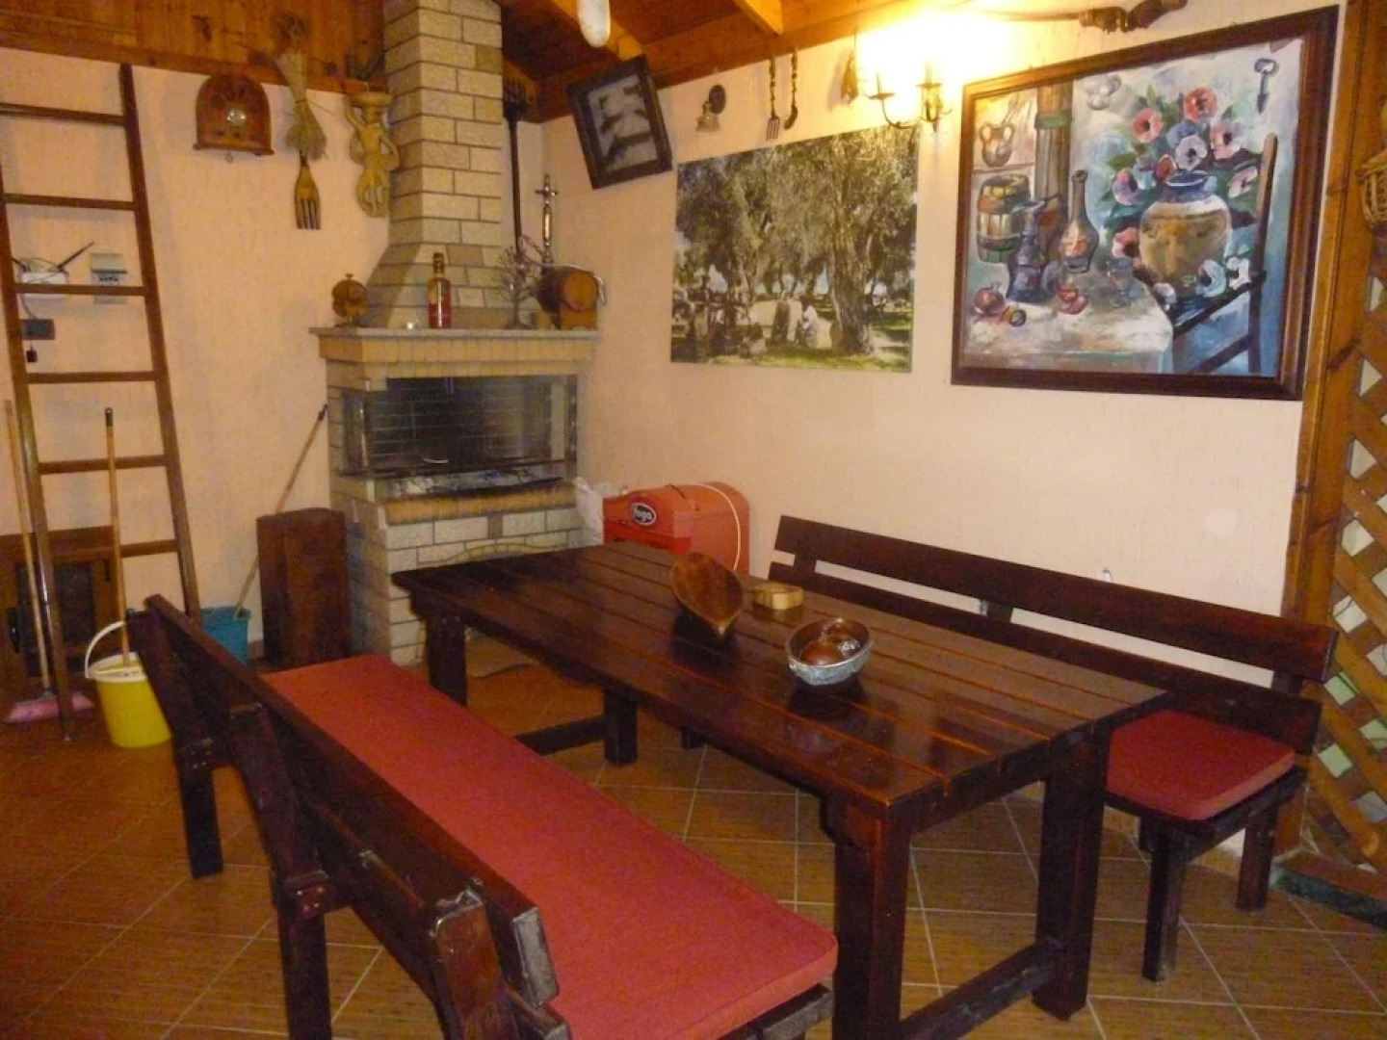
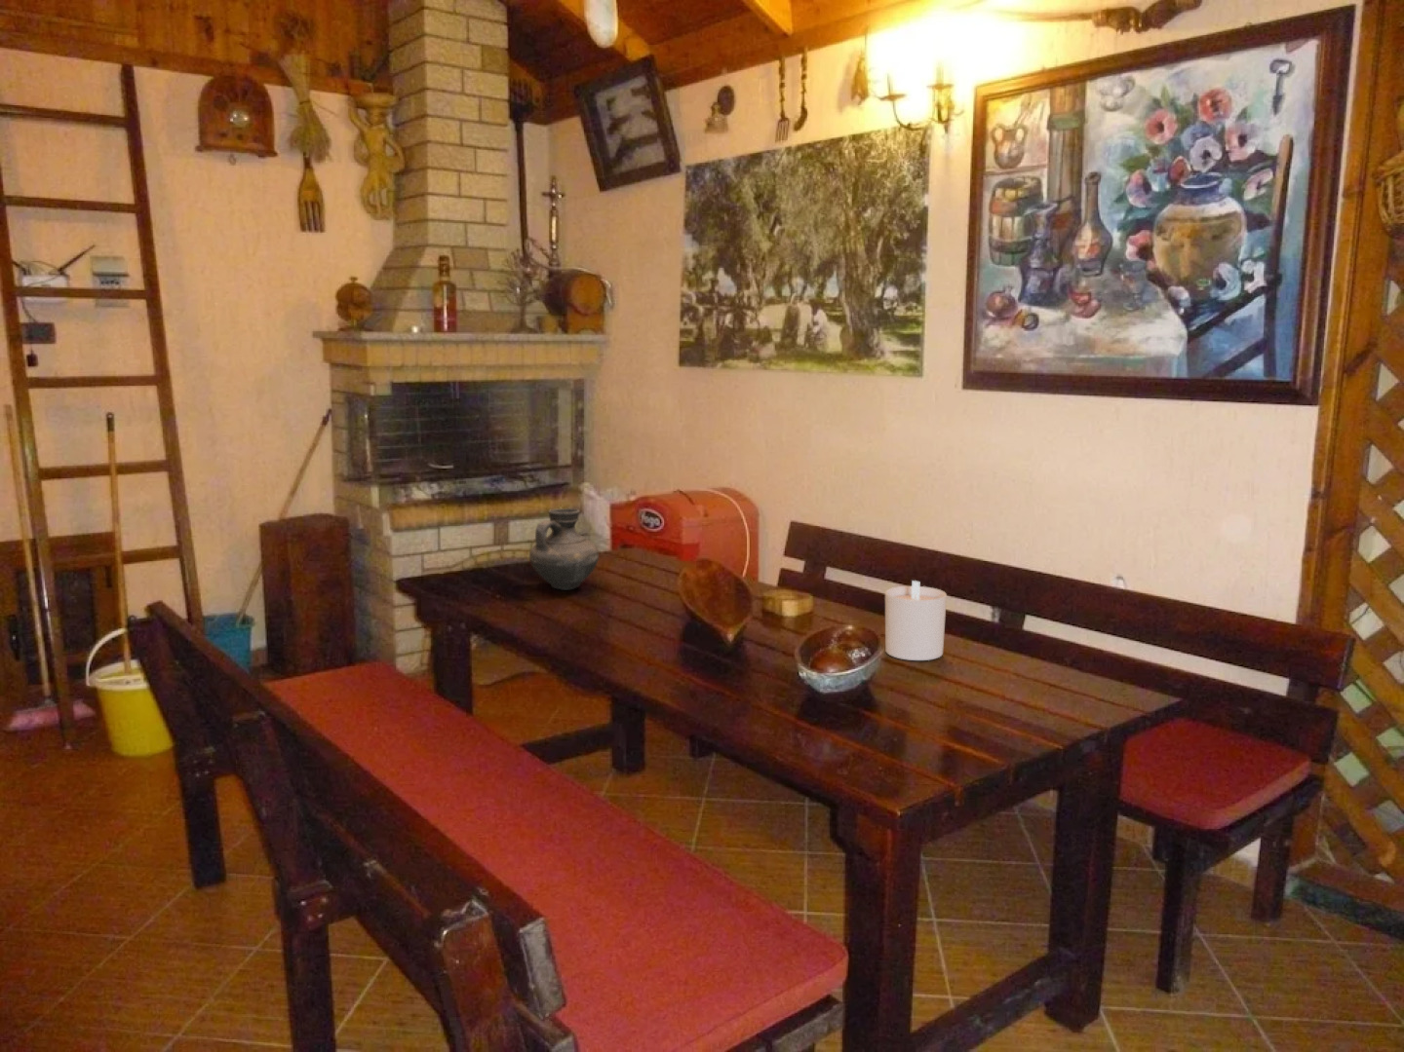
+ candle [884,579,947,662]
+ ceramic pitcher [528,507,599,591]
